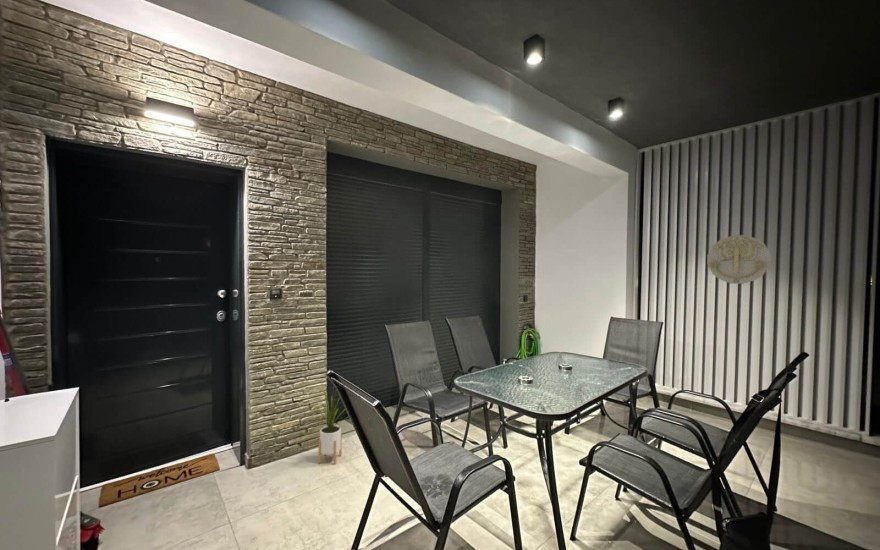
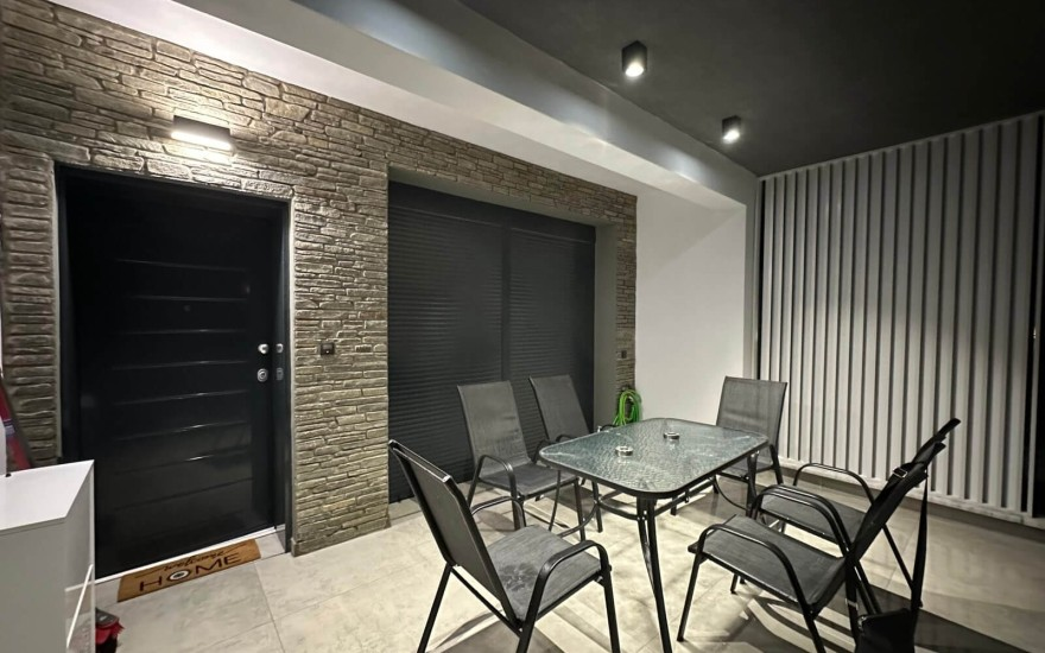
- wall decoration [706,233,772,285]
- house plant [310,383,349,465]
